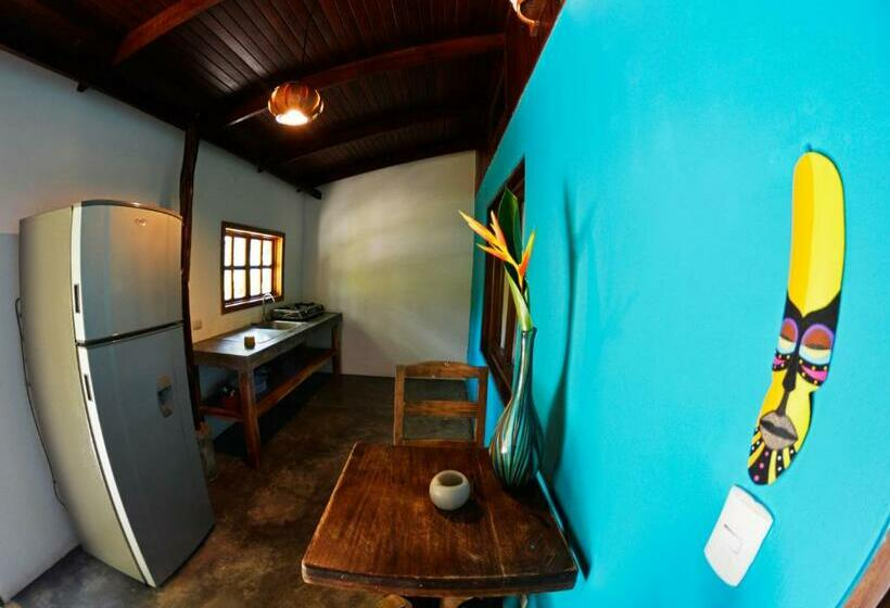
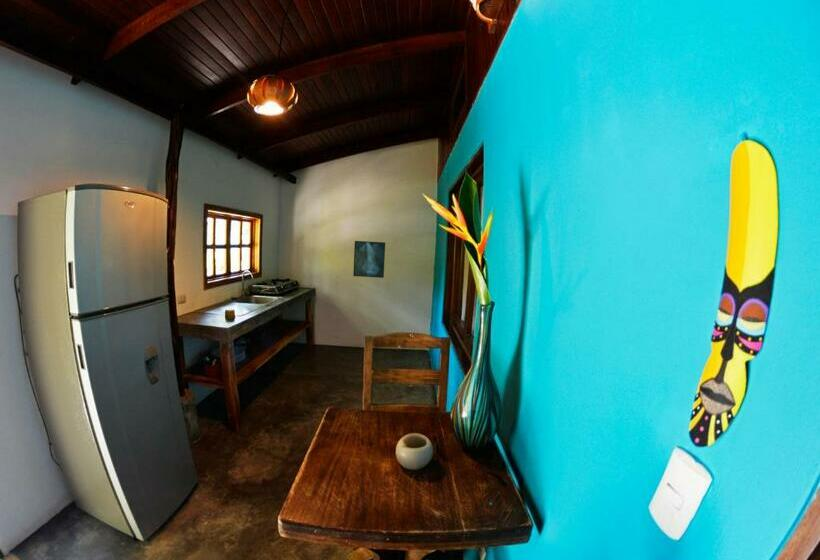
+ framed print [352,240,386,279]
